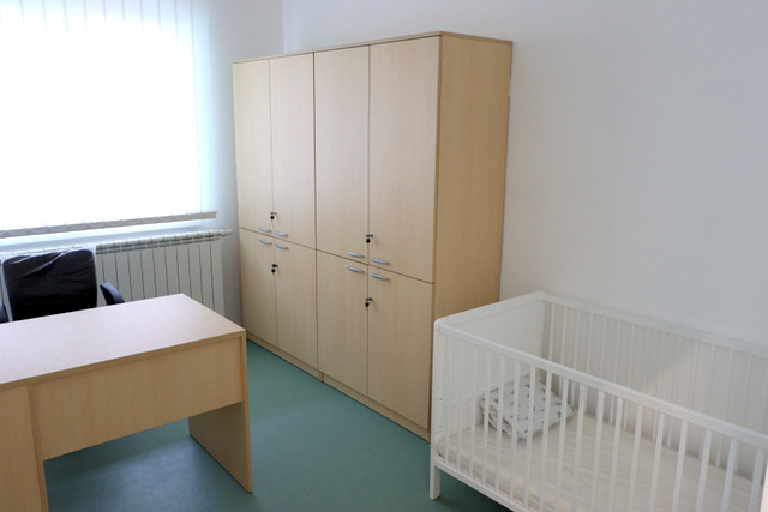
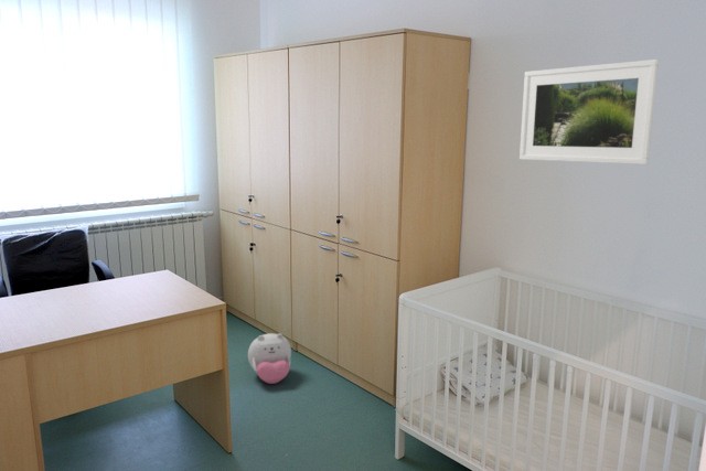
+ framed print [518,58,660,165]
+ plush toy [247,332,292,385]
